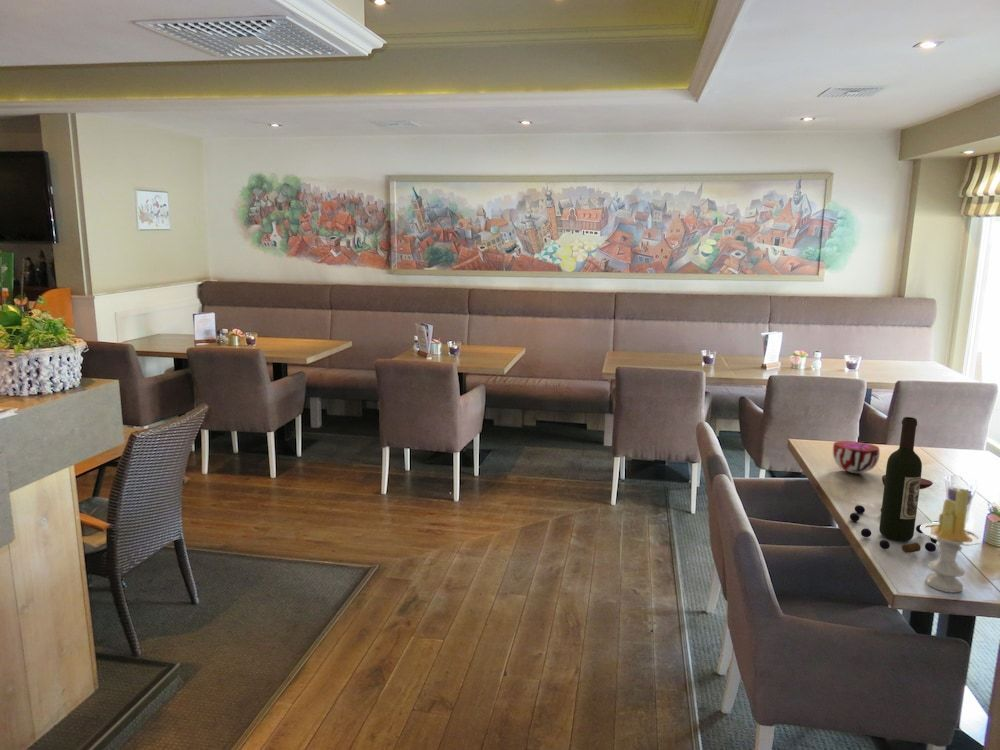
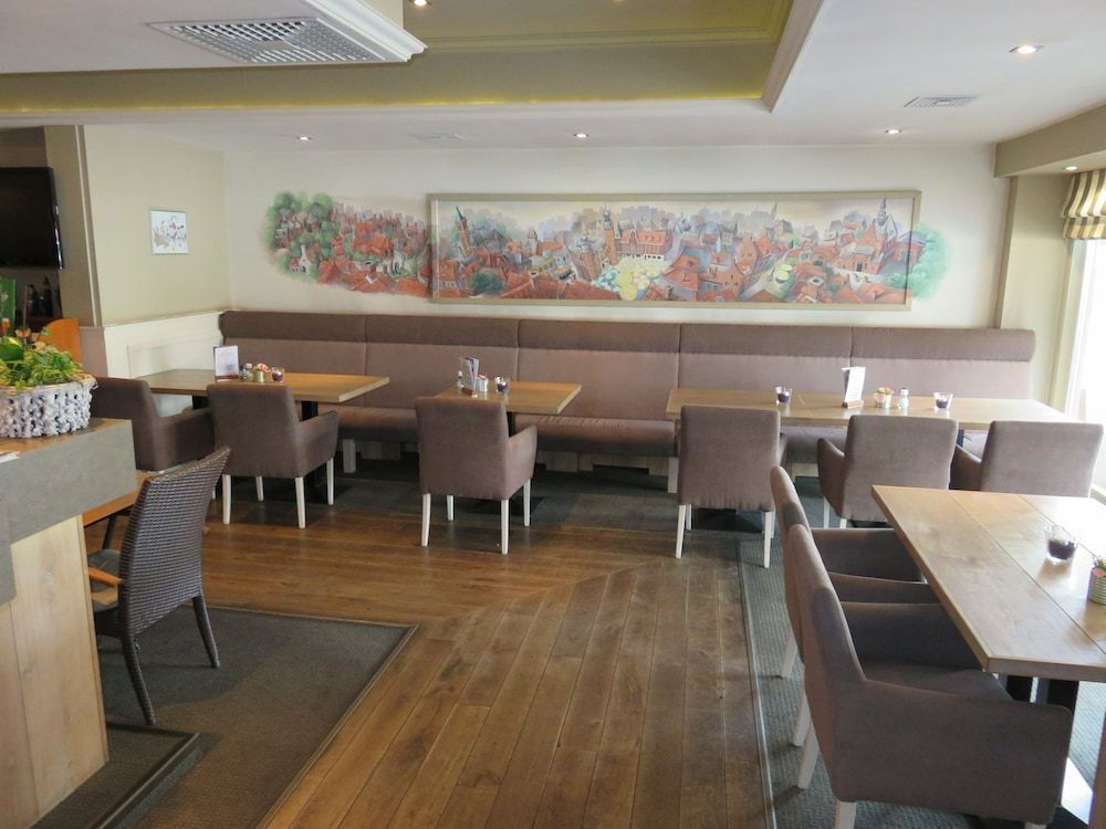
- candle [920,488,983,594]
- wine bottle [849,416,939,554]
- decorative bowl [832,440,881,474]
